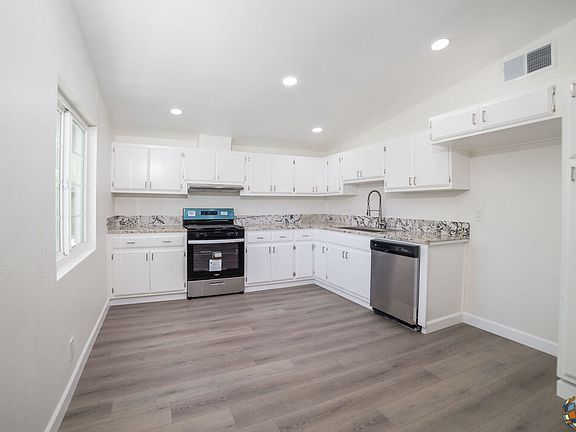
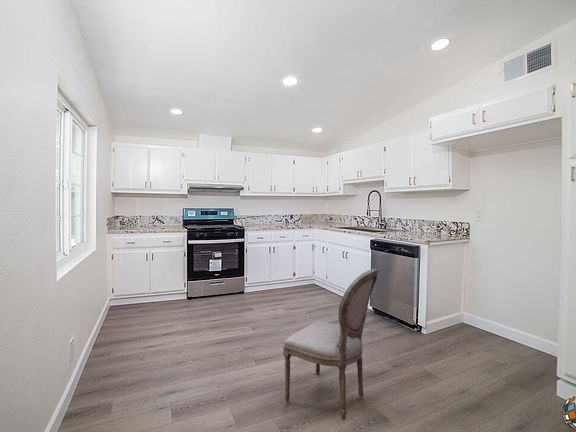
+ dining chair [282,268,379,421]
